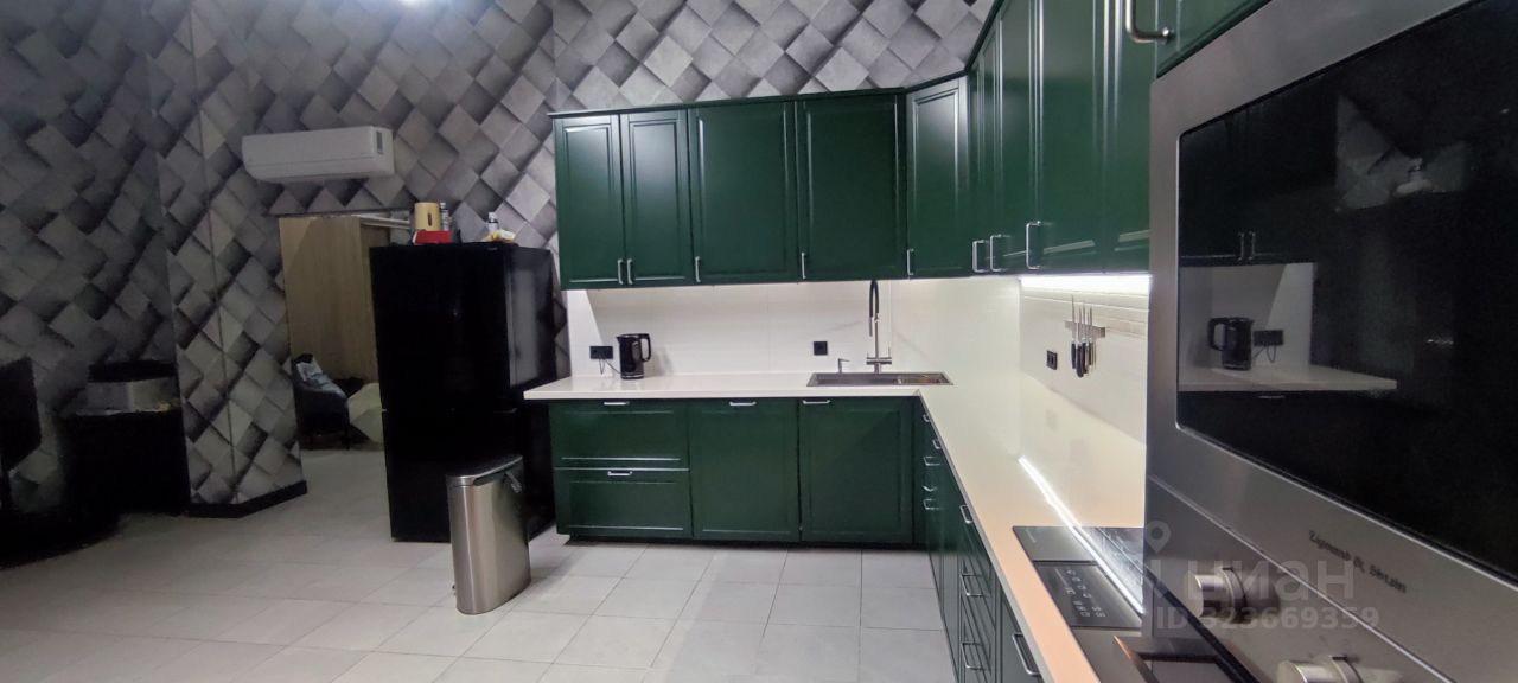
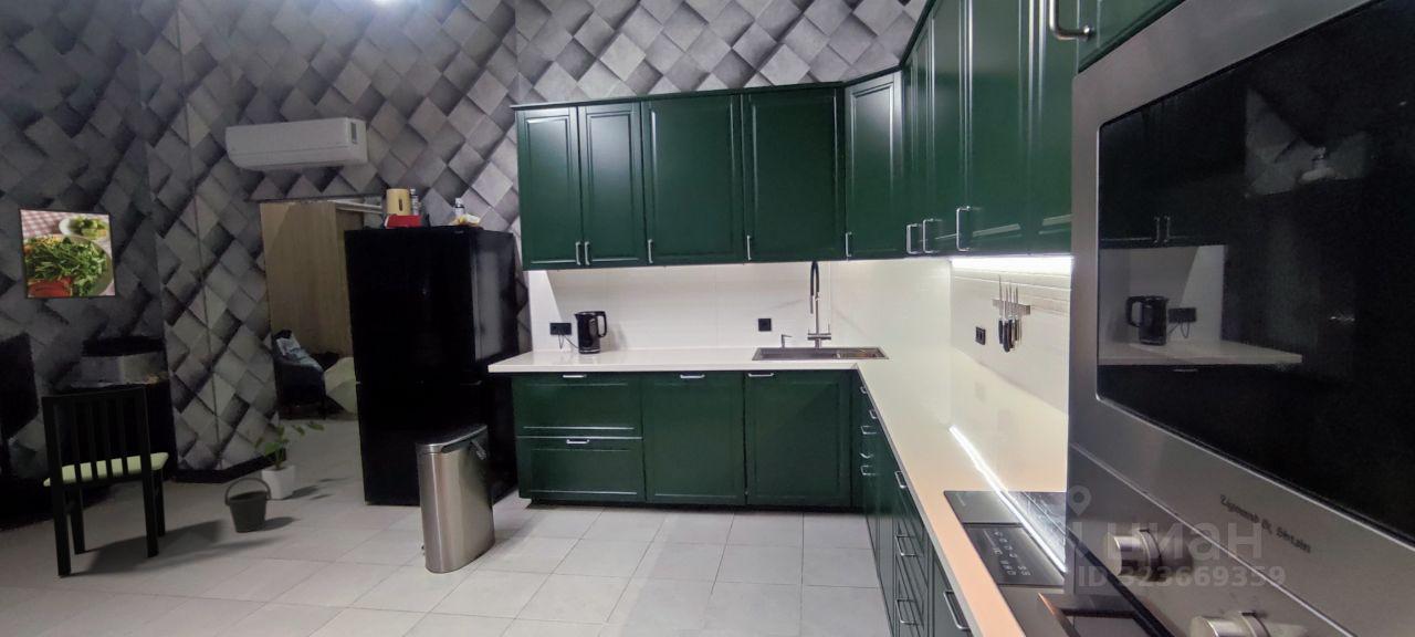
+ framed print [14,206,119,301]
+ dining chair [40,386,169,577]
+ bucket [223,476,272,533]
+ house plant [238,419,325,501]
